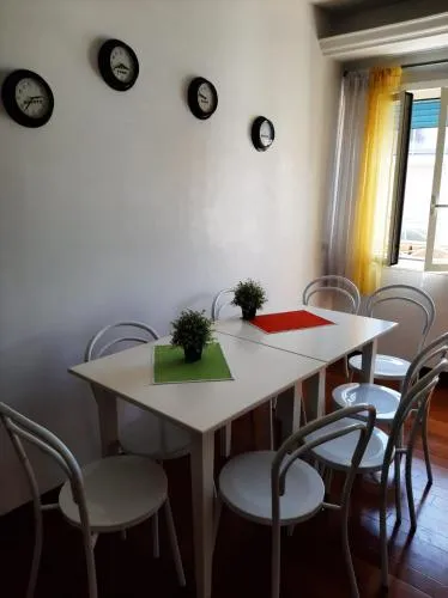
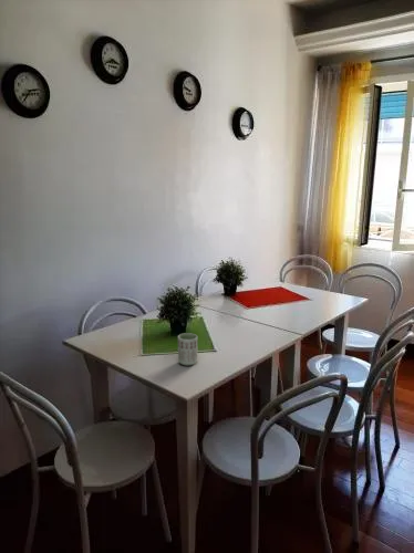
+ cup [177,332,198,366]
